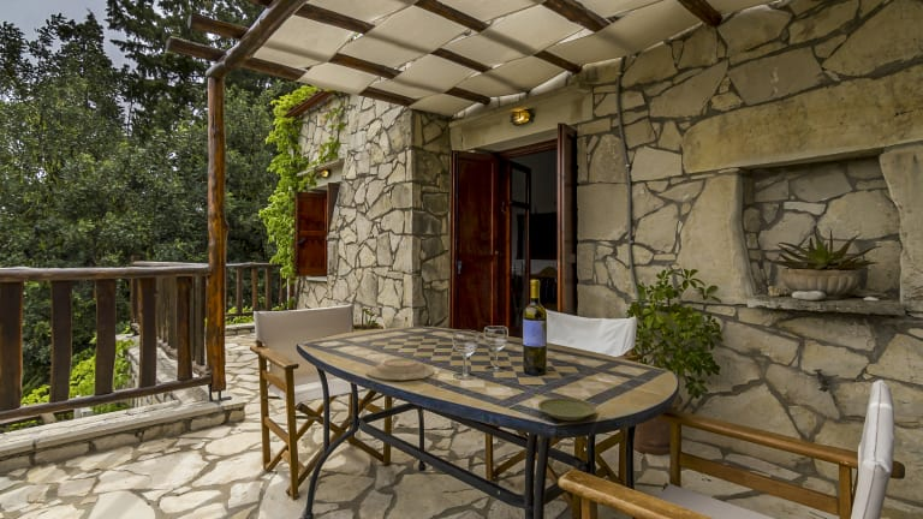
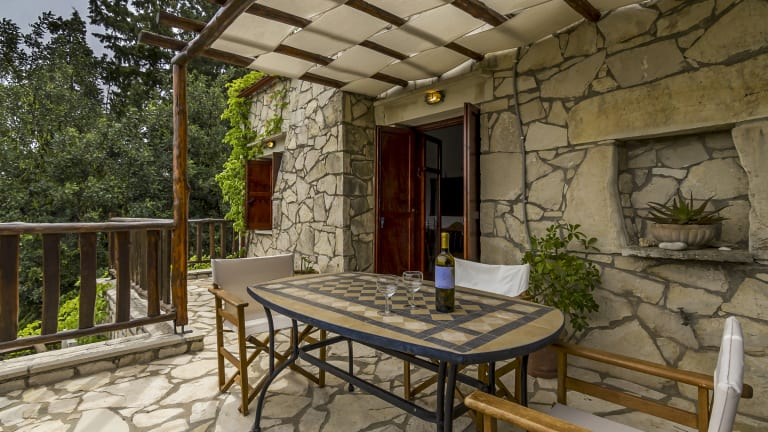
- plate [537,396,597,422]
- plate [365,357,435,381]
